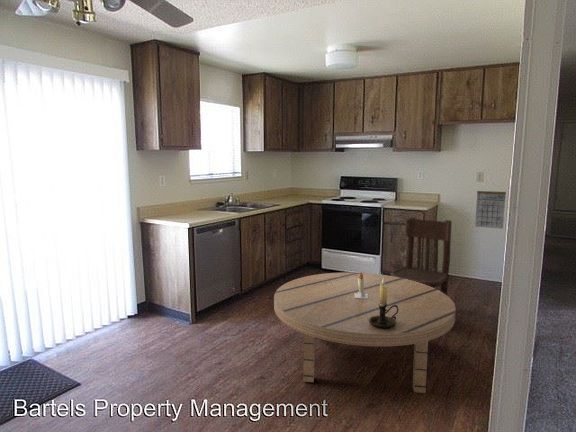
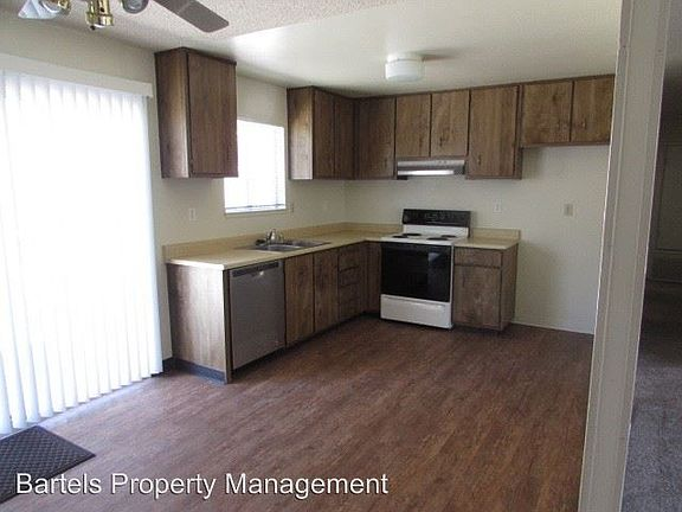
- calendar [474,183,507,230]
- dining table [273,271,456,394]
- candle holder [369,277,398,329]
- chair [390,216,453,296]
